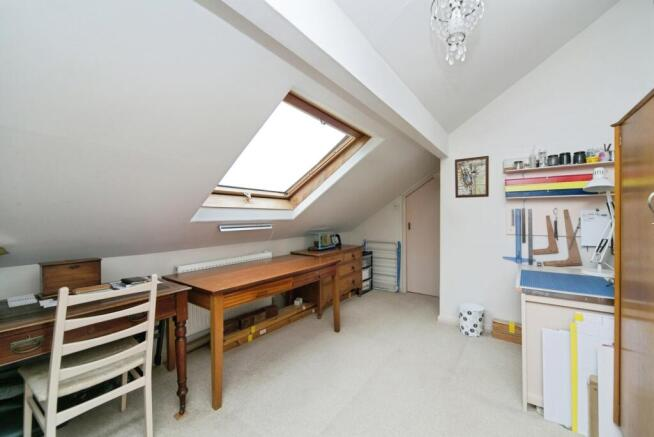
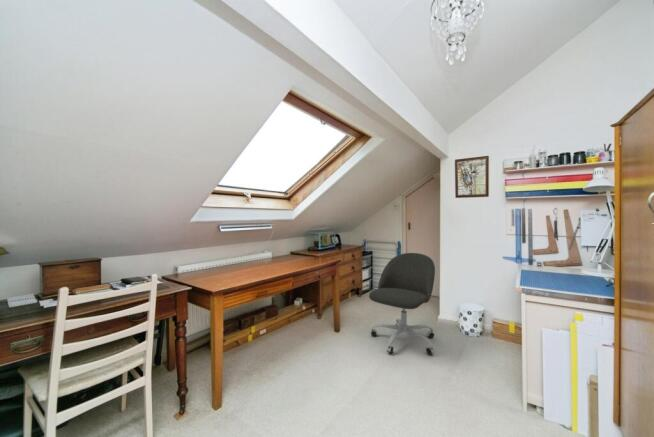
+ office chair [368,252,436,356]
